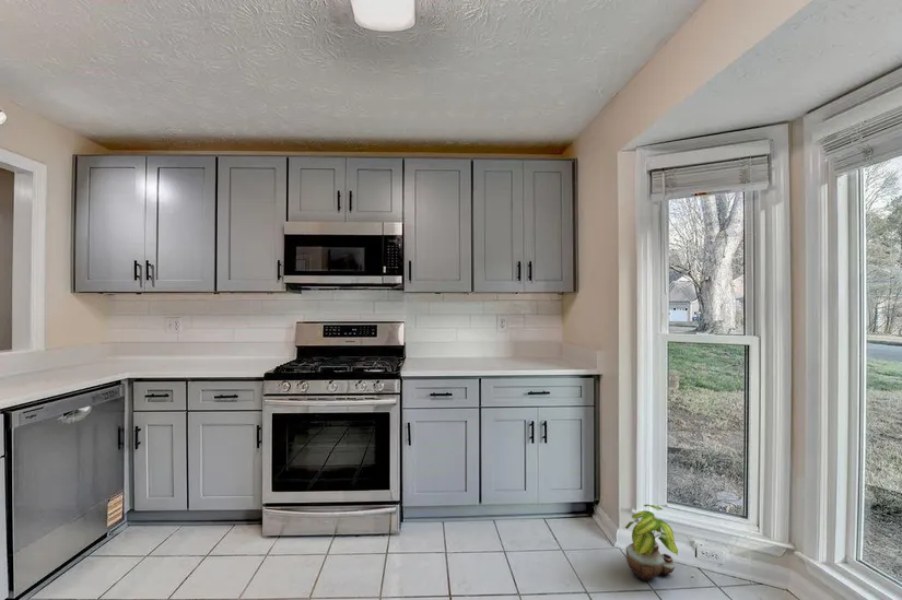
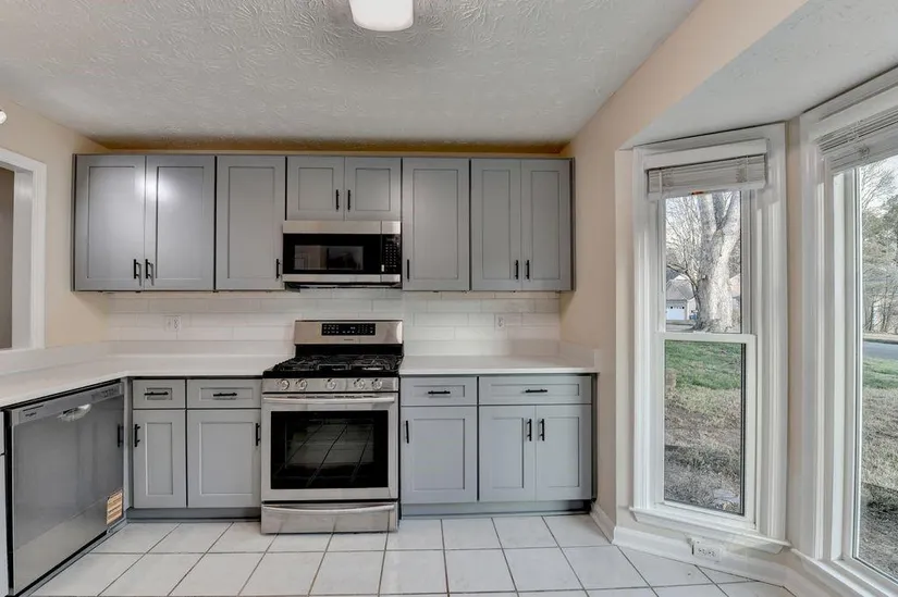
- potted plant [624,504,679,581]
